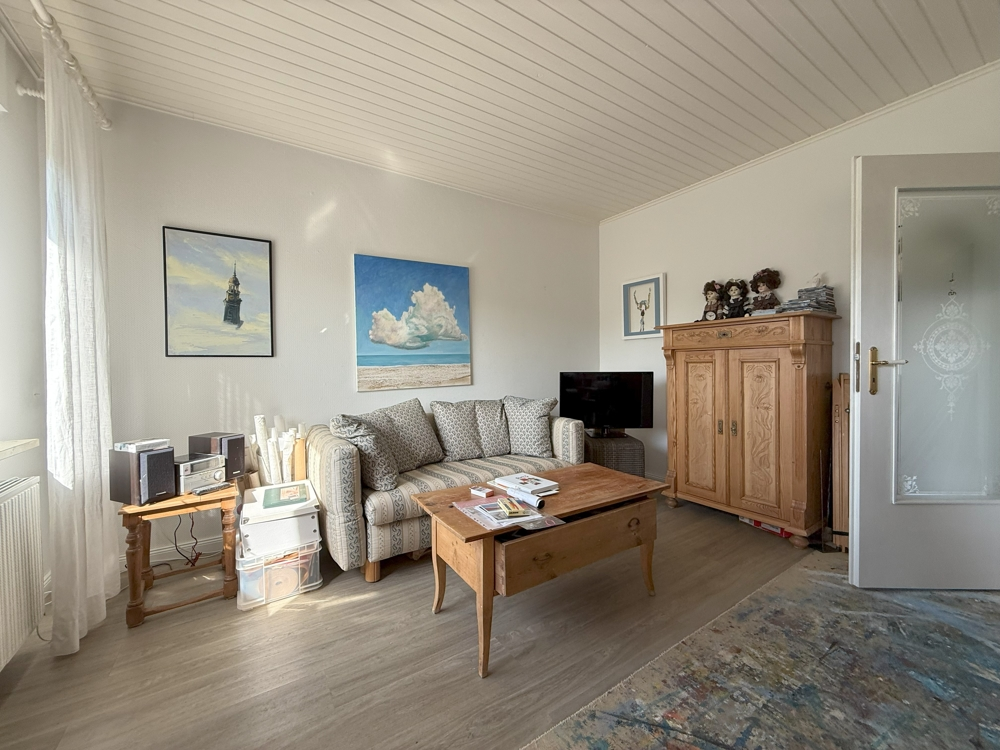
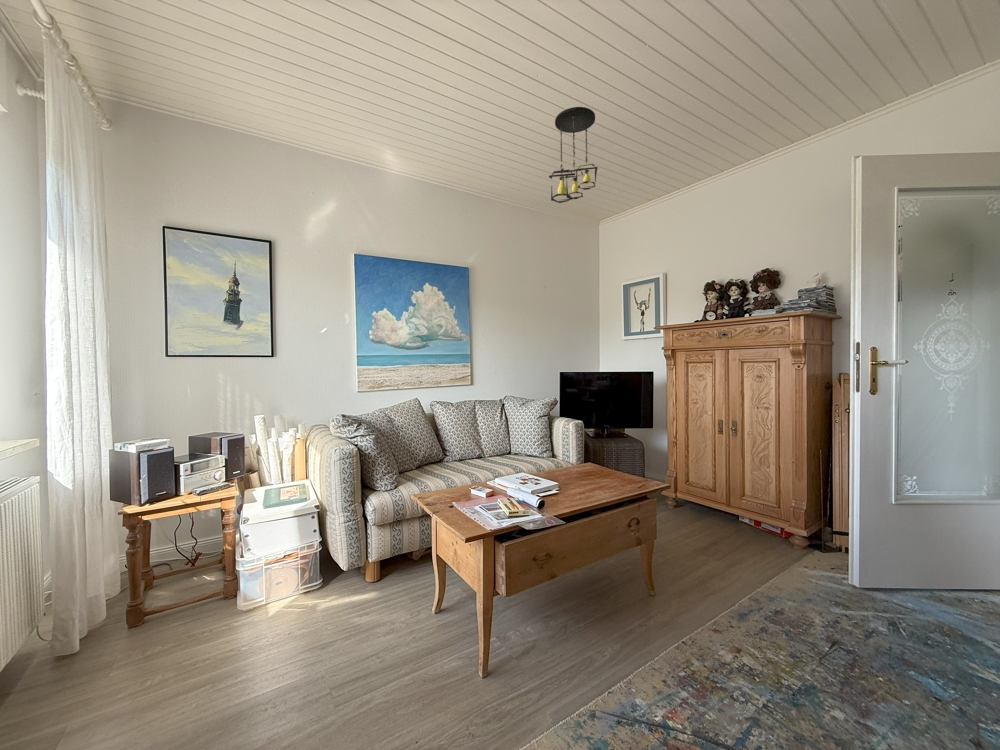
+ ceiling light fixture [548,106,599,204]
